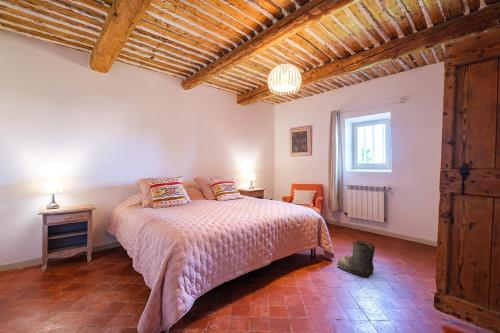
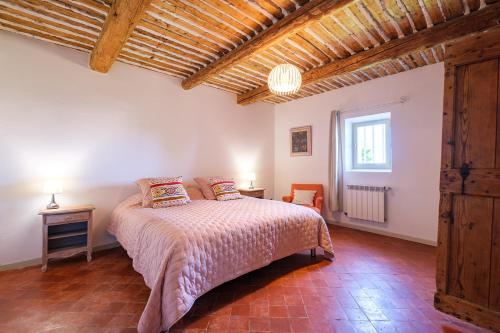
- boots [335,239,376,279]
